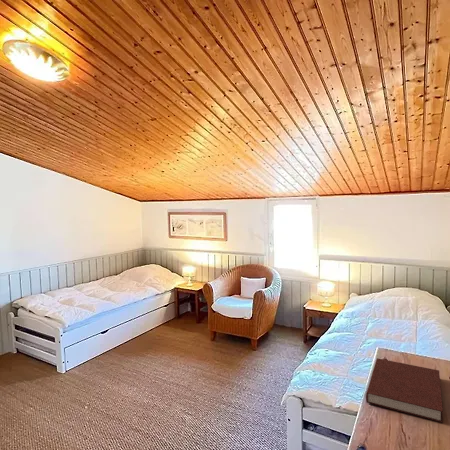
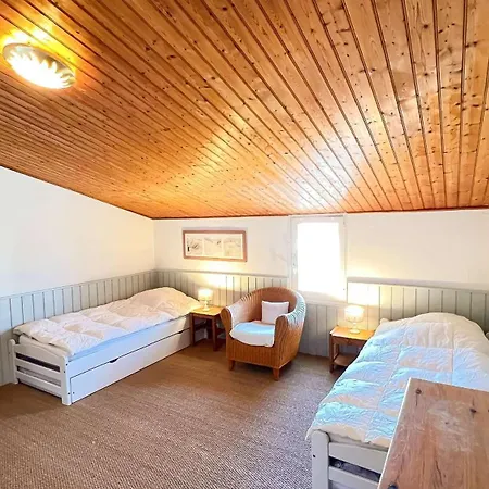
- notebook [365,357,444,423]
